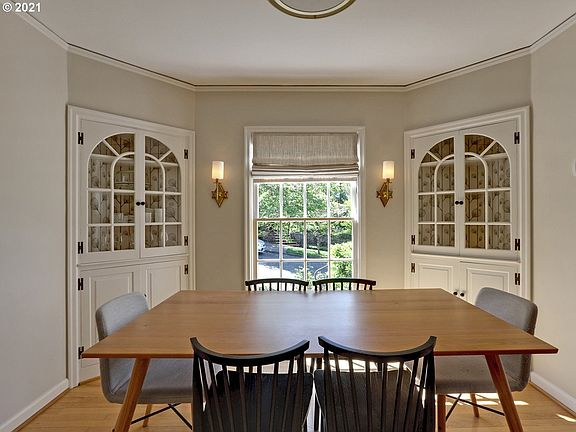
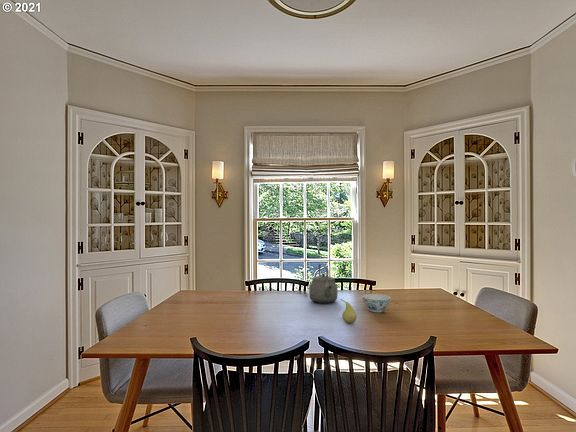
+ chinaware [362,293,392,313]
+ fruit [339,298,358,324]
+ tea kettle [308,263,338,304]
